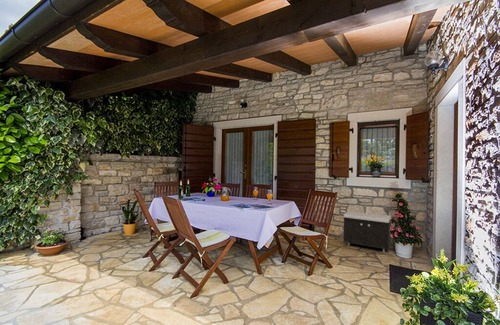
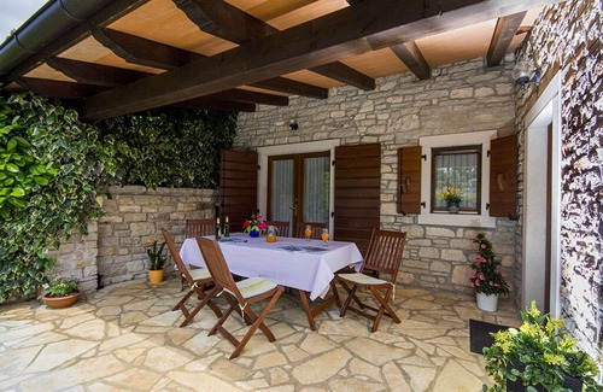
- storage bench [343,210,392,253]
